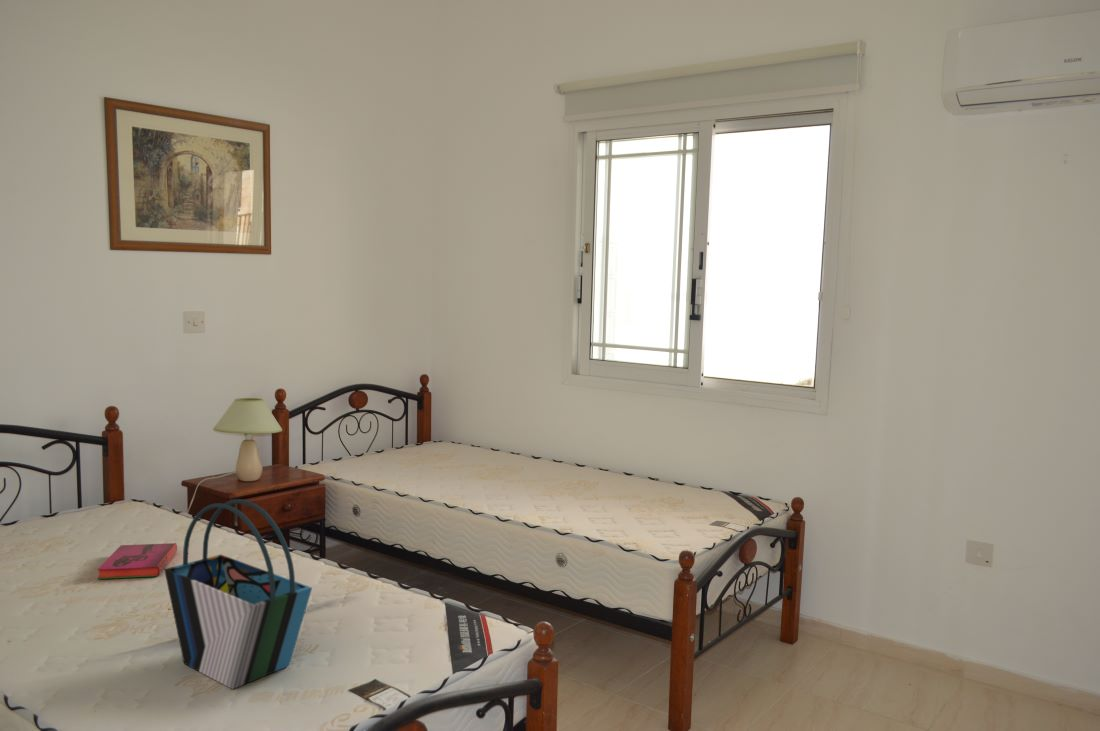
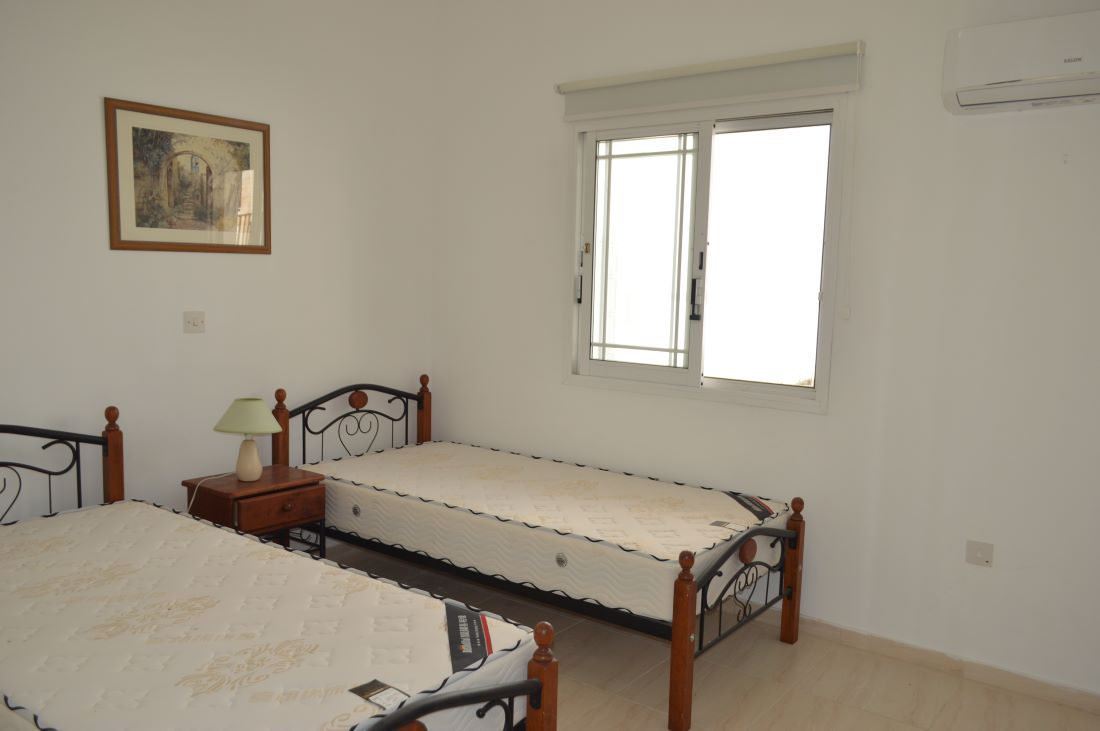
- tote bag [163,498,313,690]
- hardback book [96,542,178,580]
